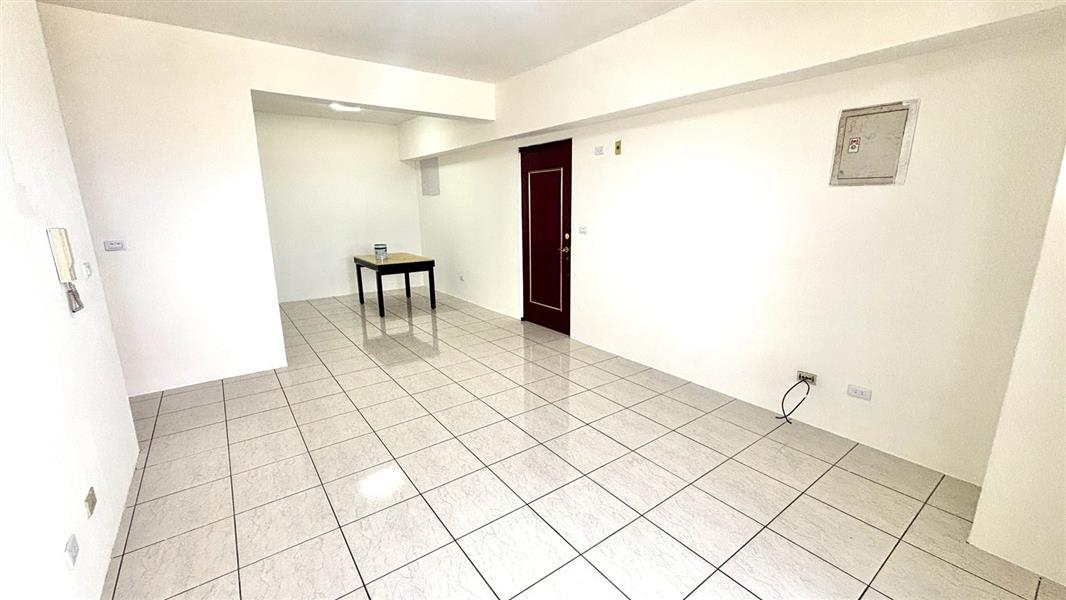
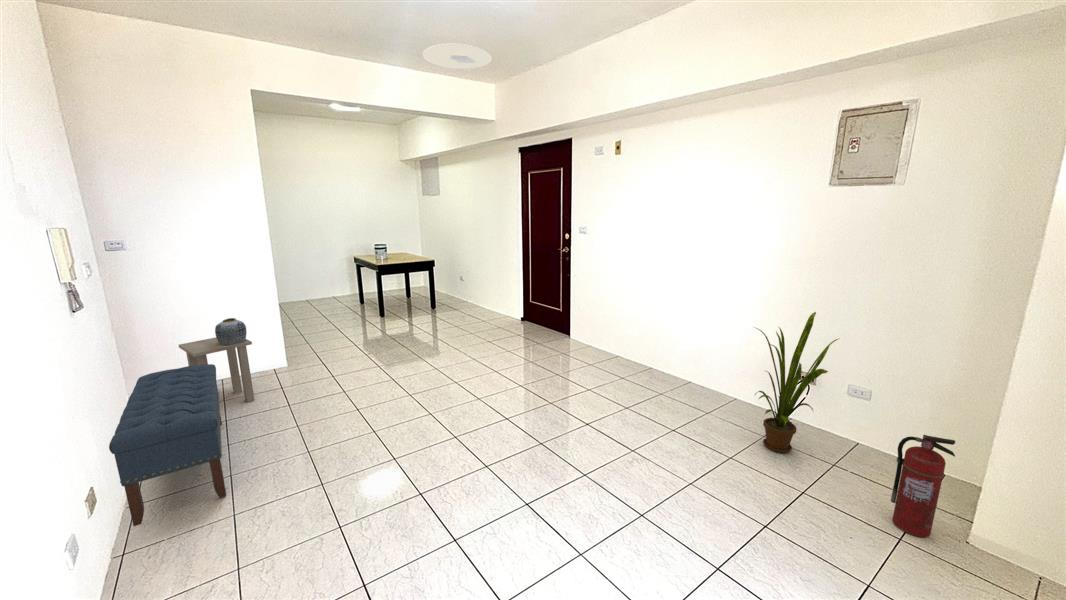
+ bench [108,363,227,527]
+ ceiling light [422,43,493,70]
+ side table [178,337,255,403]
+ house plant [753,311,841,454]
+ decorative jar [214,317,248,345]
+ fire extinguisher [890,434,956,538]
